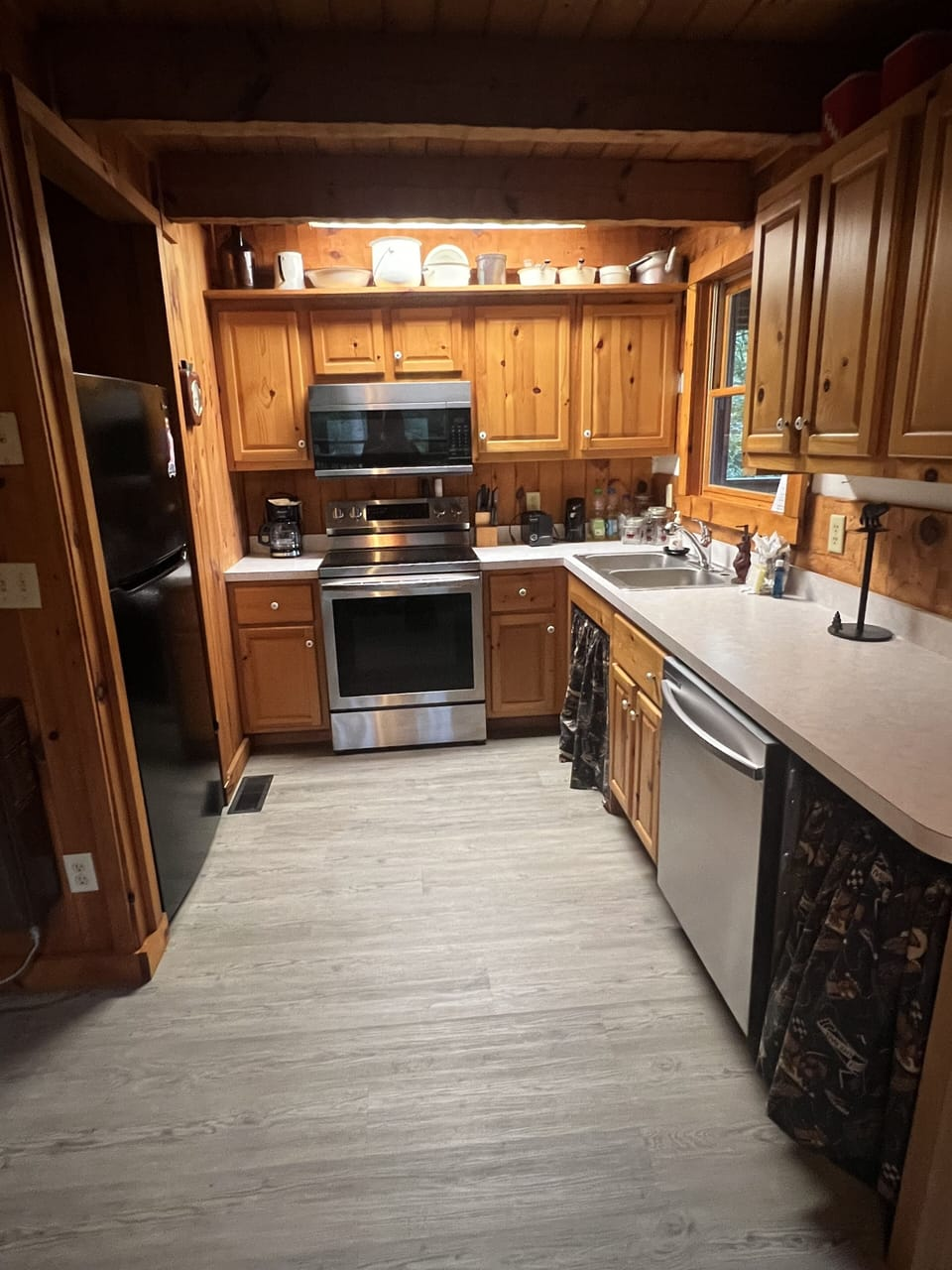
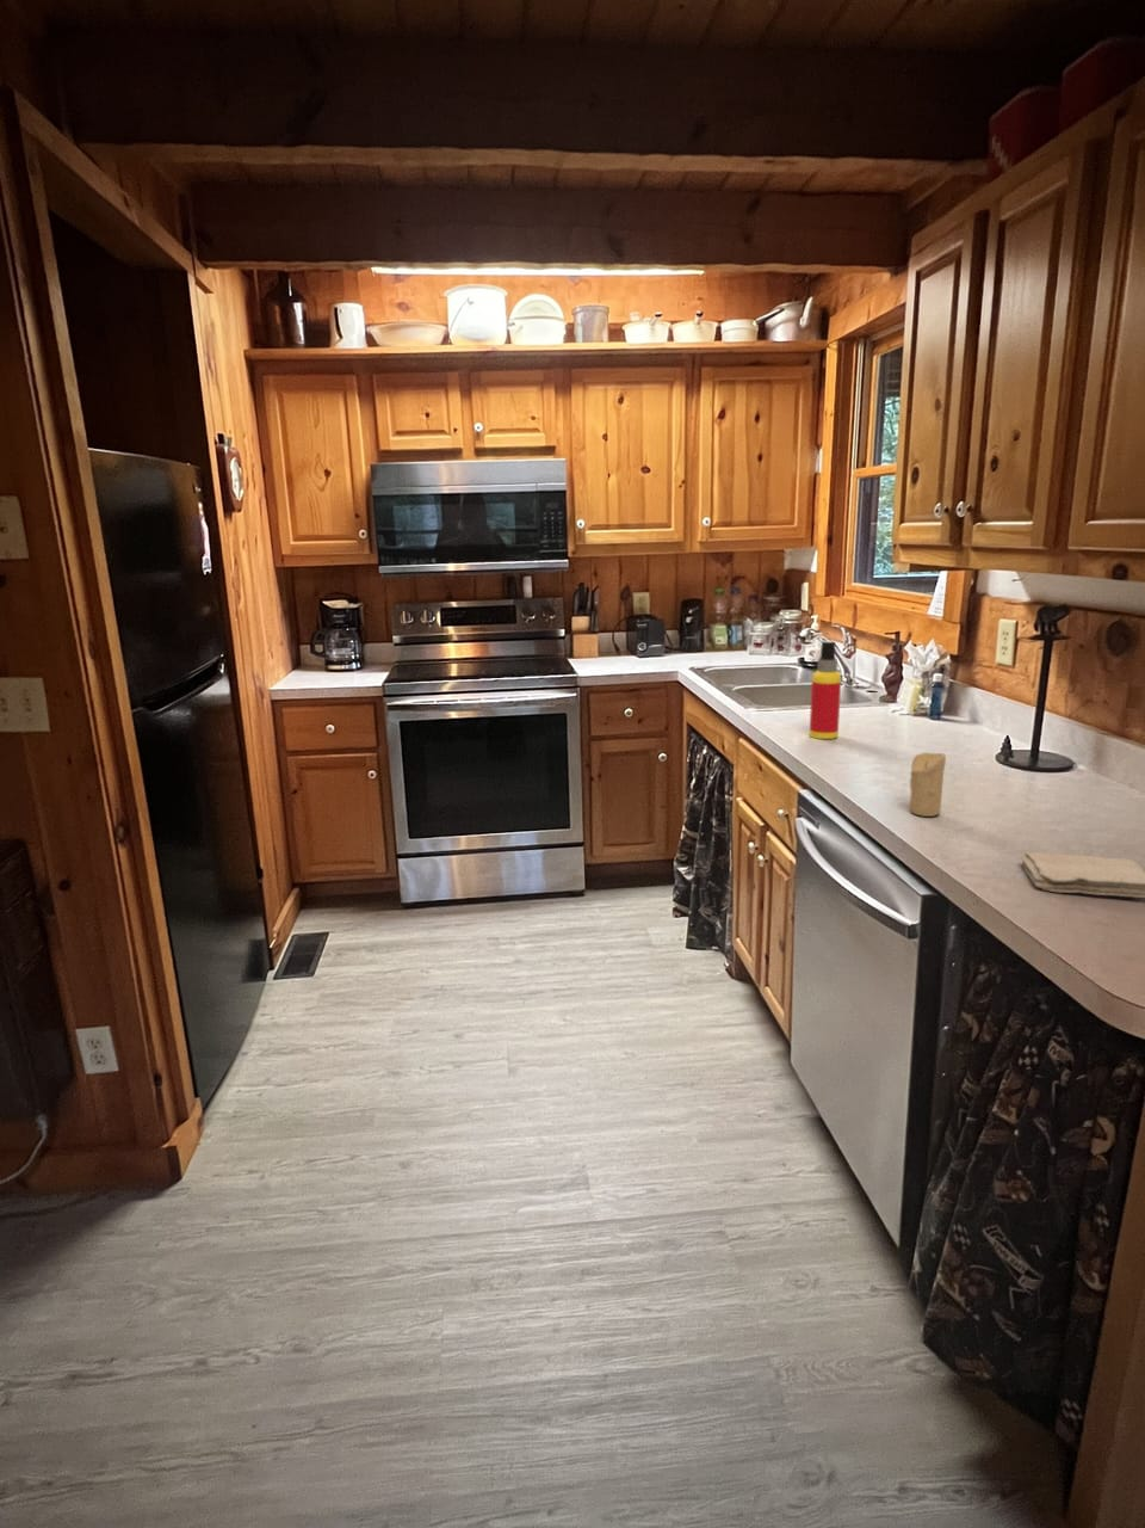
+ candle [909,751,947,818]
+ spray bottle [808,640,842,740]
+ washcloth [1020,851,1145,899]
